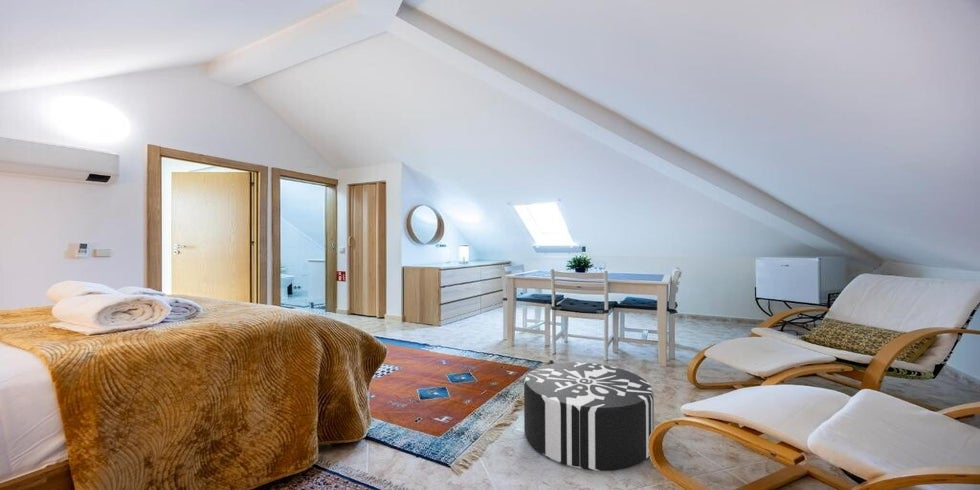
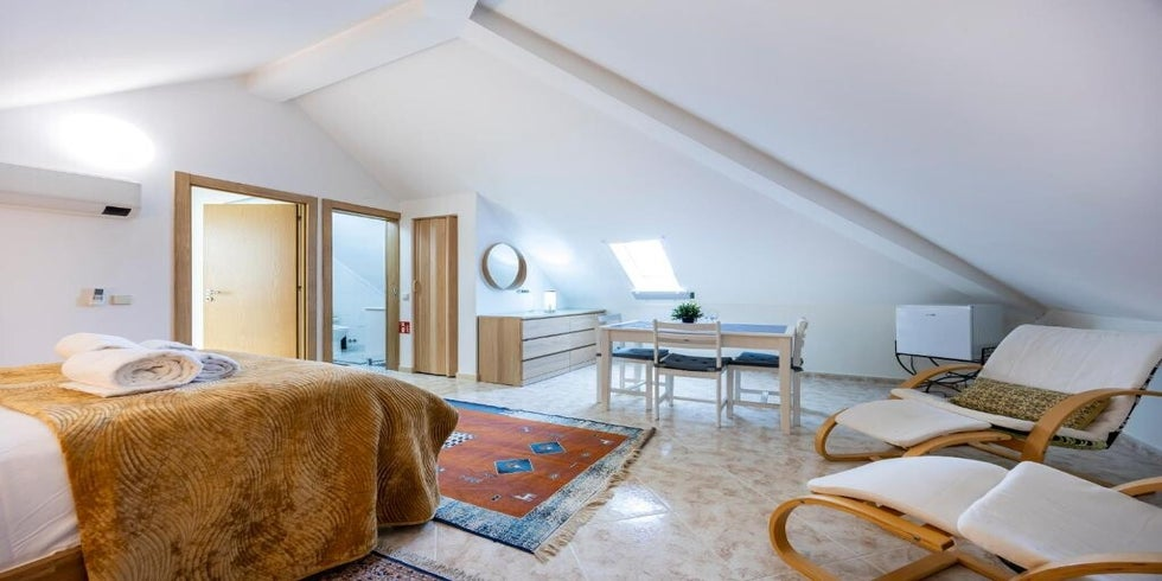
- pouf [523,361,655,472]
